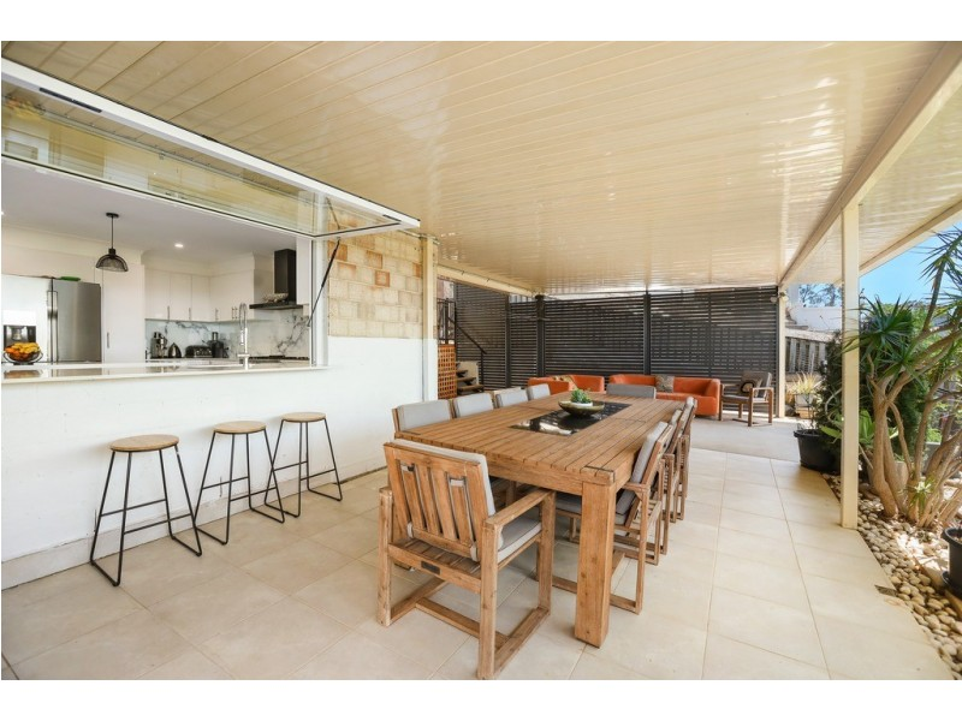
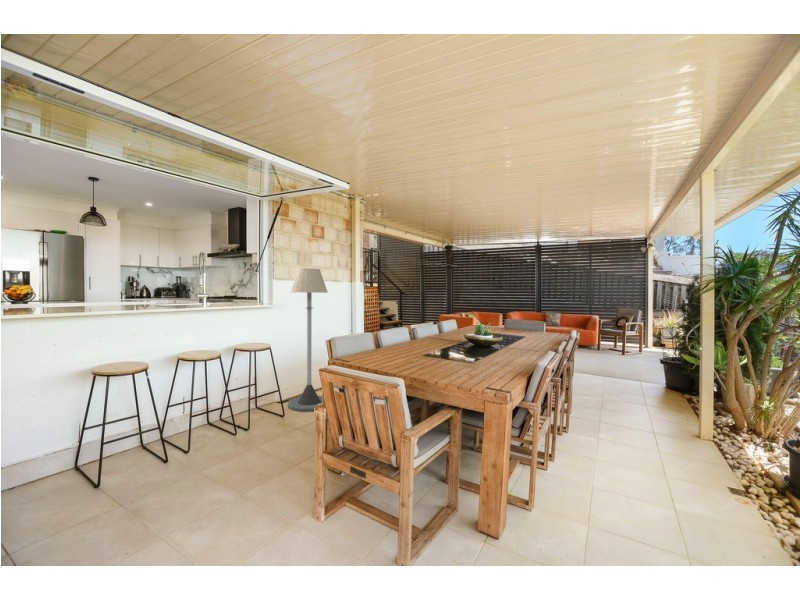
+ floor lamp [287,267,329,412]
